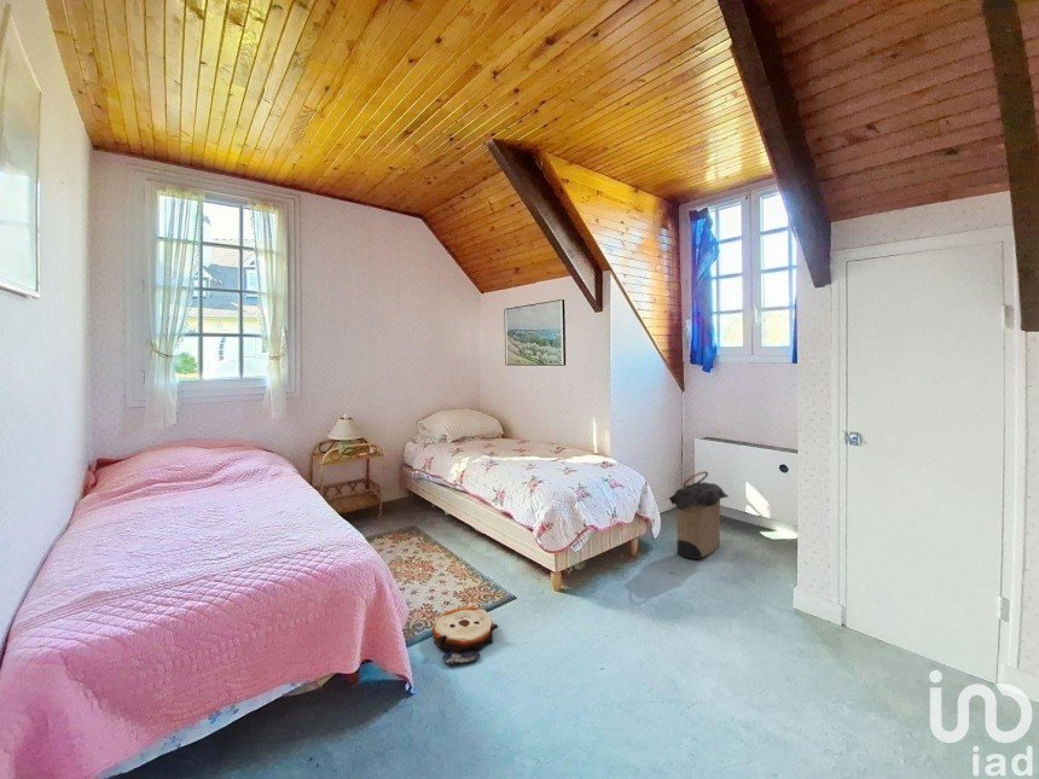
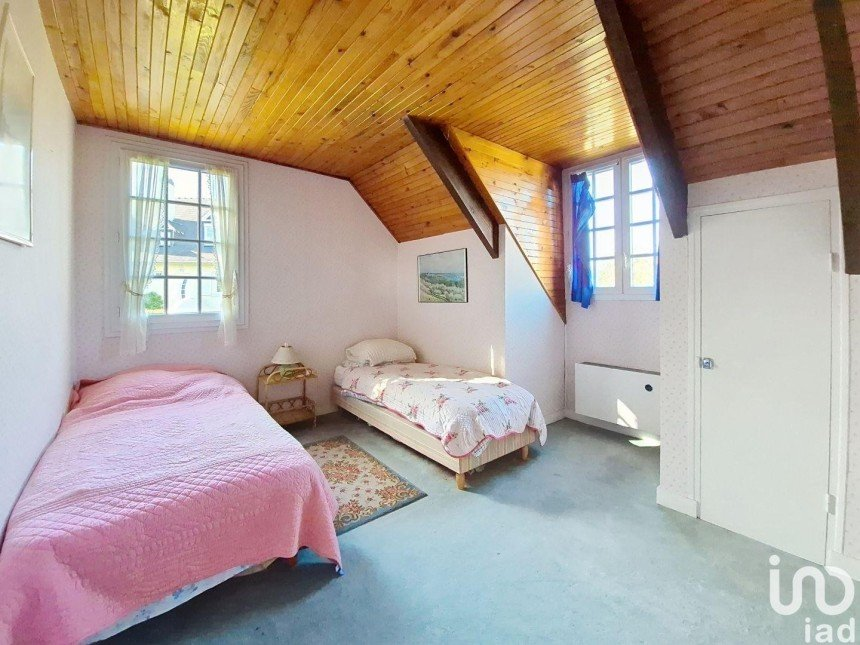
- laundry hamper [667,470,730,560]
- plush toy [431,606,499,665]
